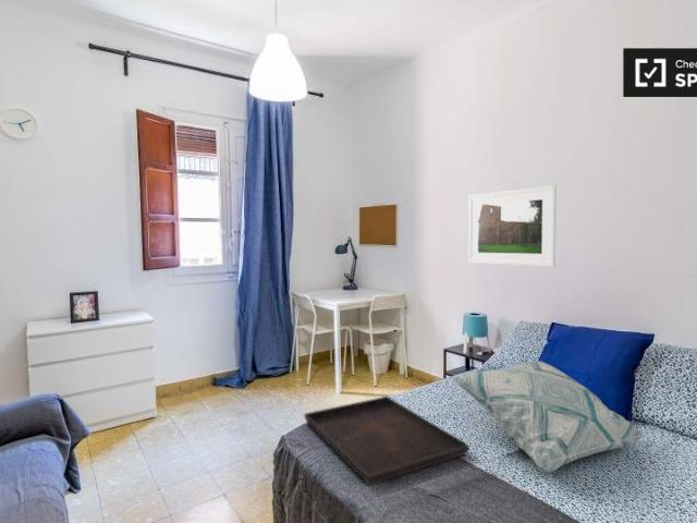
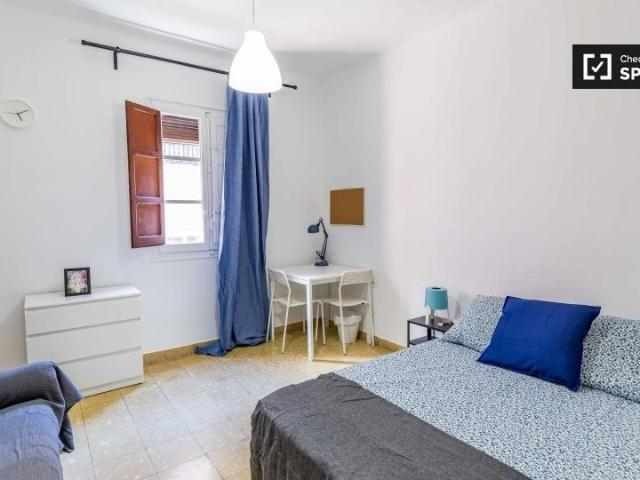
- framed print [467,184,558,268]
- decorative pillow [451,360,644,474]
- serving tray [303,396,470,486]
